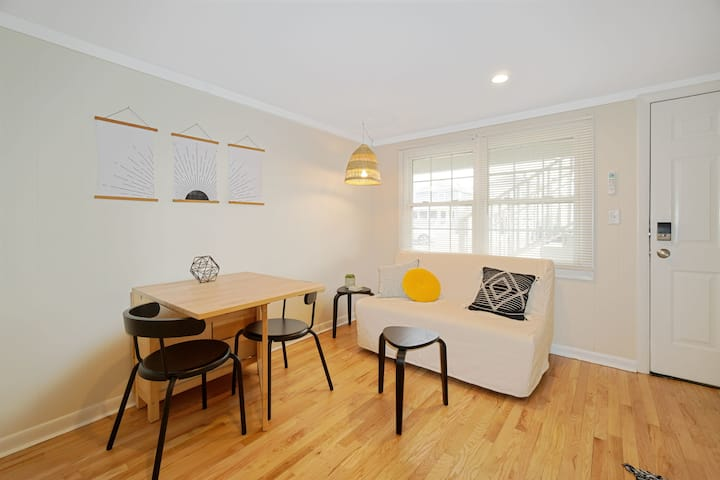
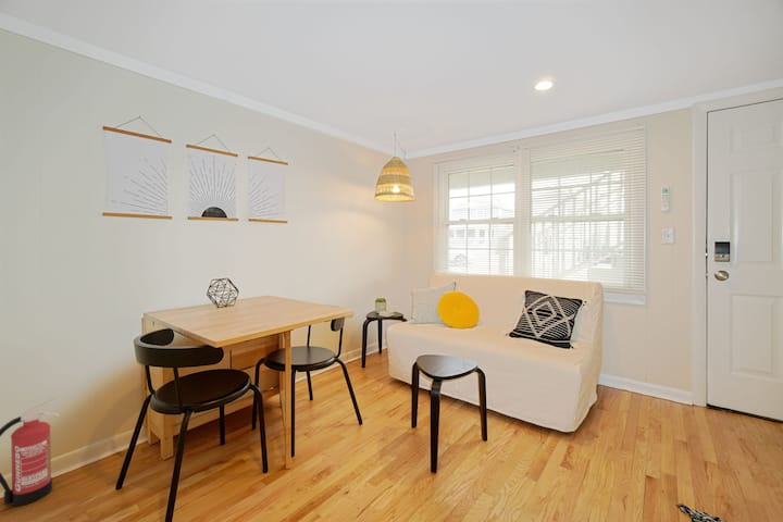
+ fire extinguisher [0,396,60,507]
